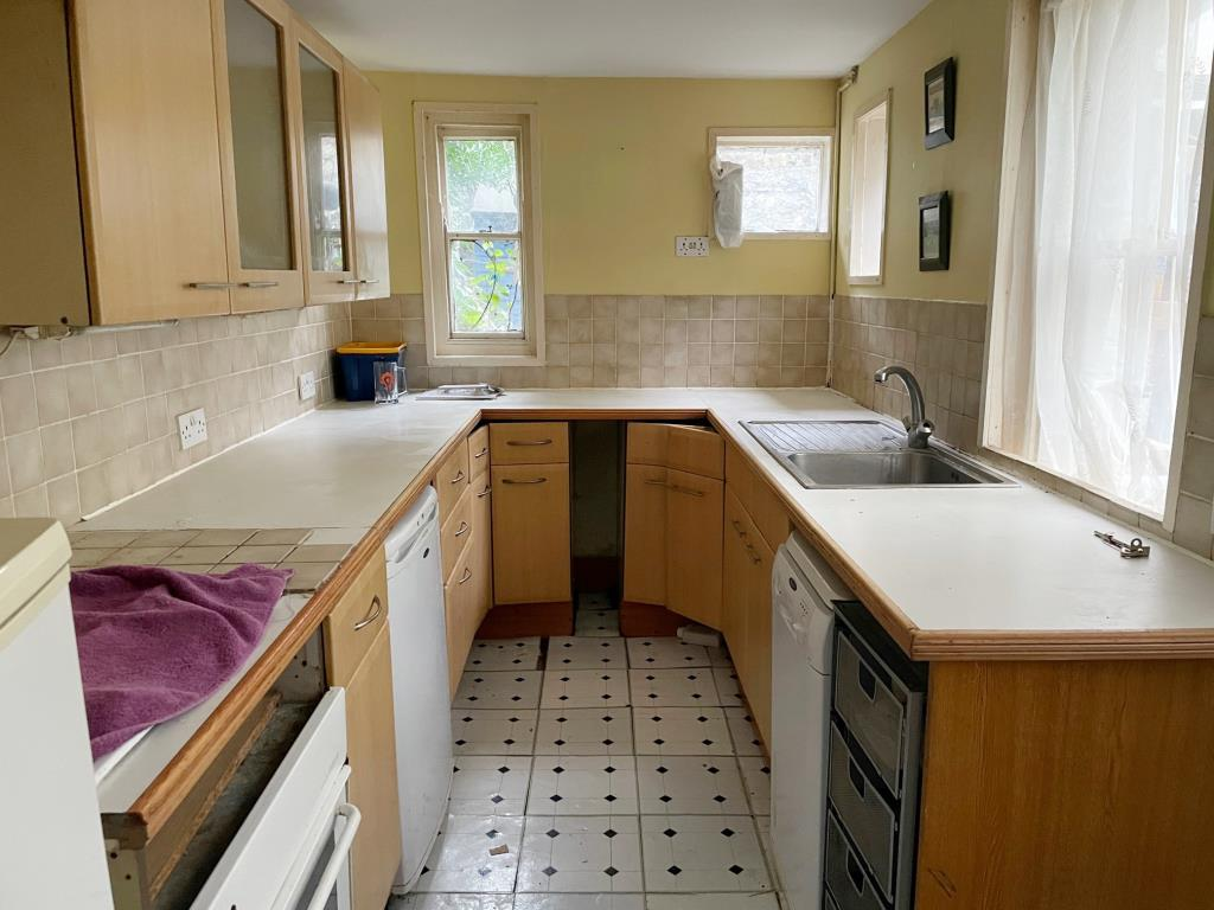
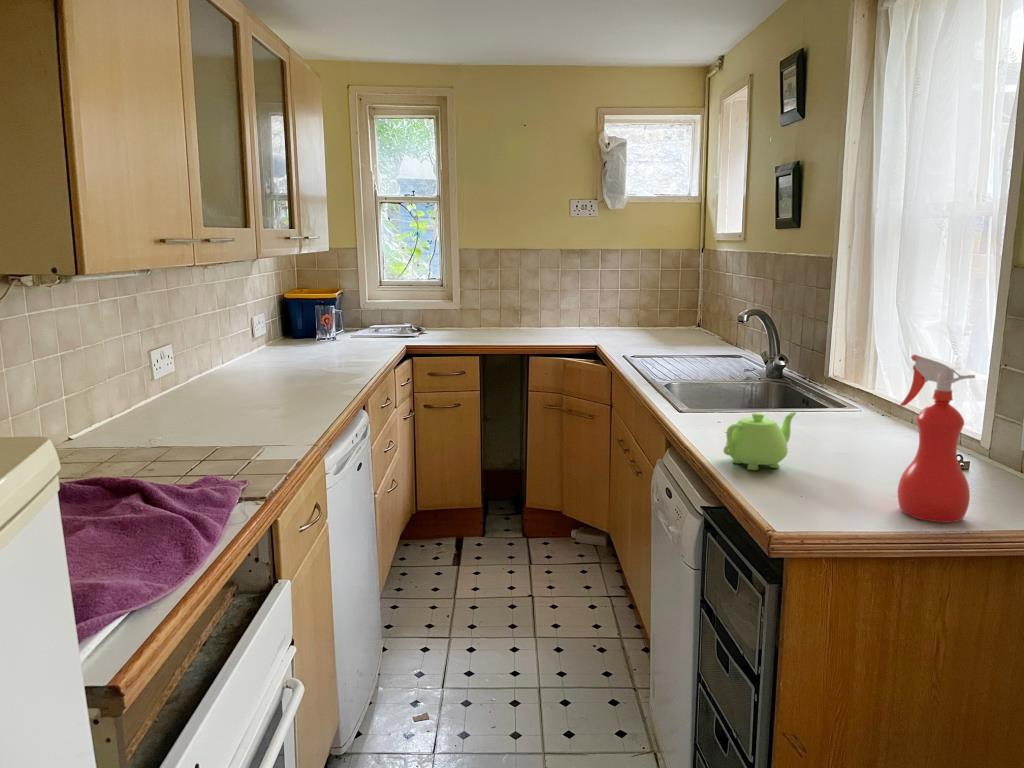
+ teapot [722,411,798,471]
+ spray bottle [897,353,976,523]
